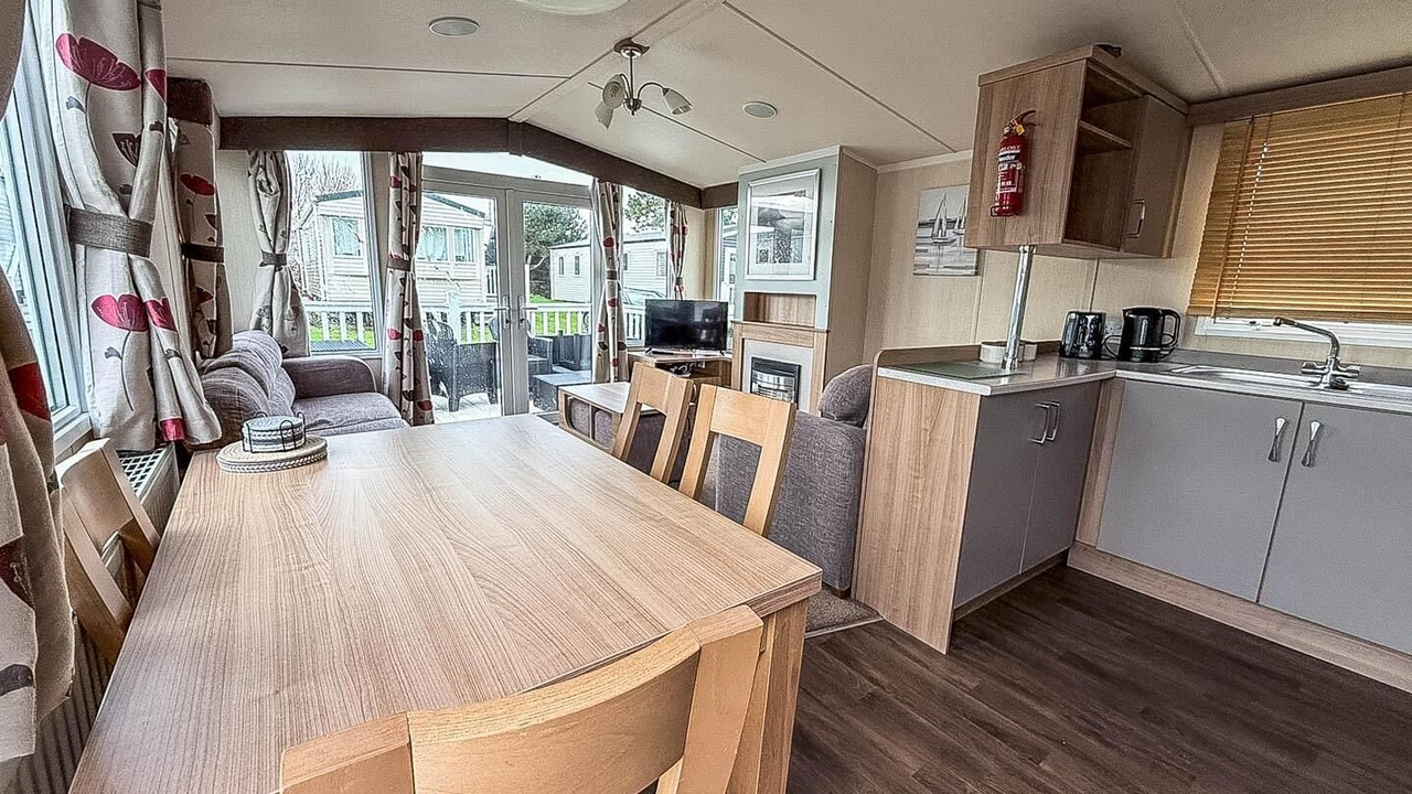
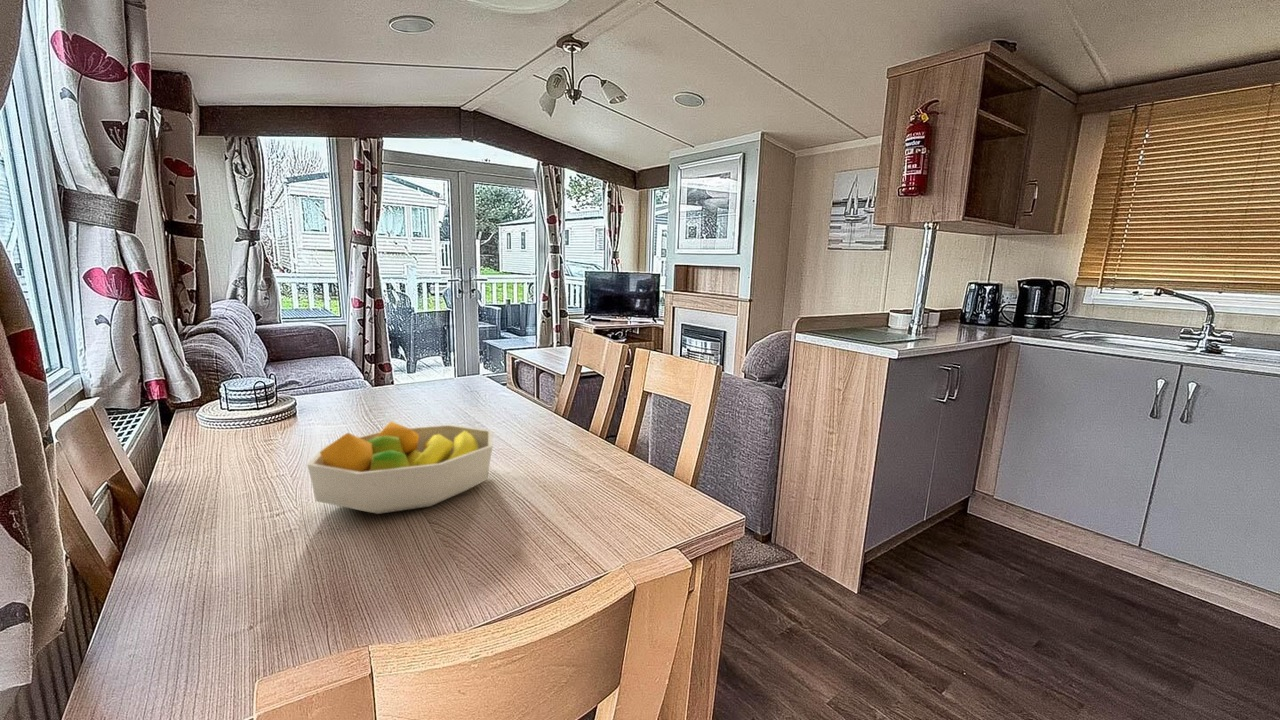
+ fruit bowl [306,421,494,515]
